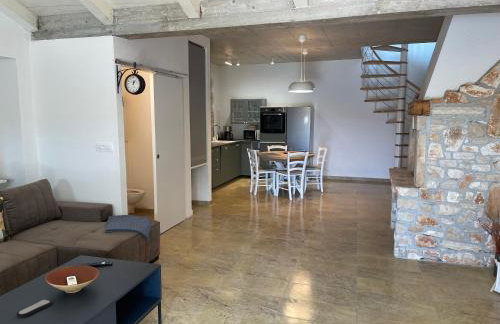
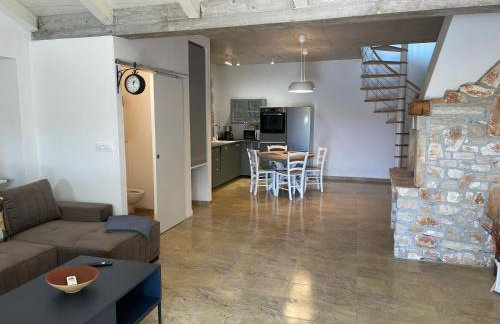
- remote control [15,299,53,319]
